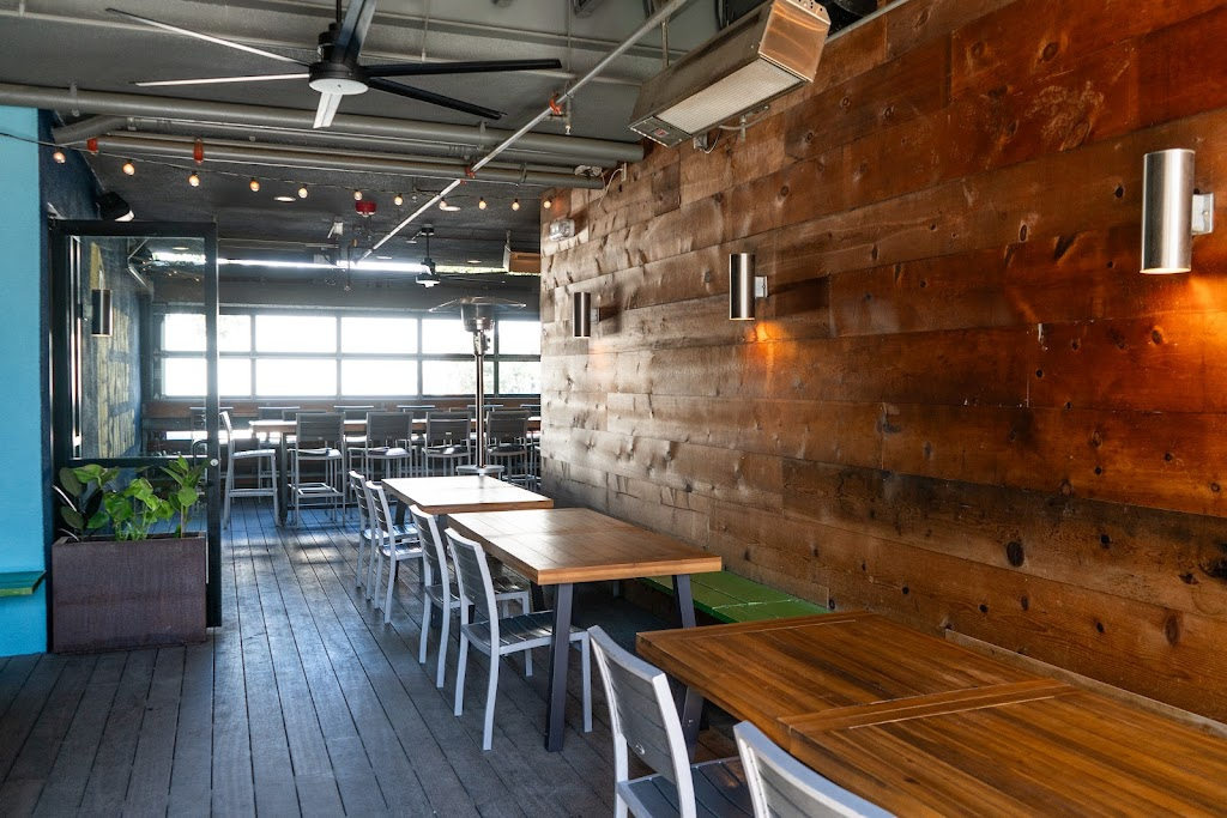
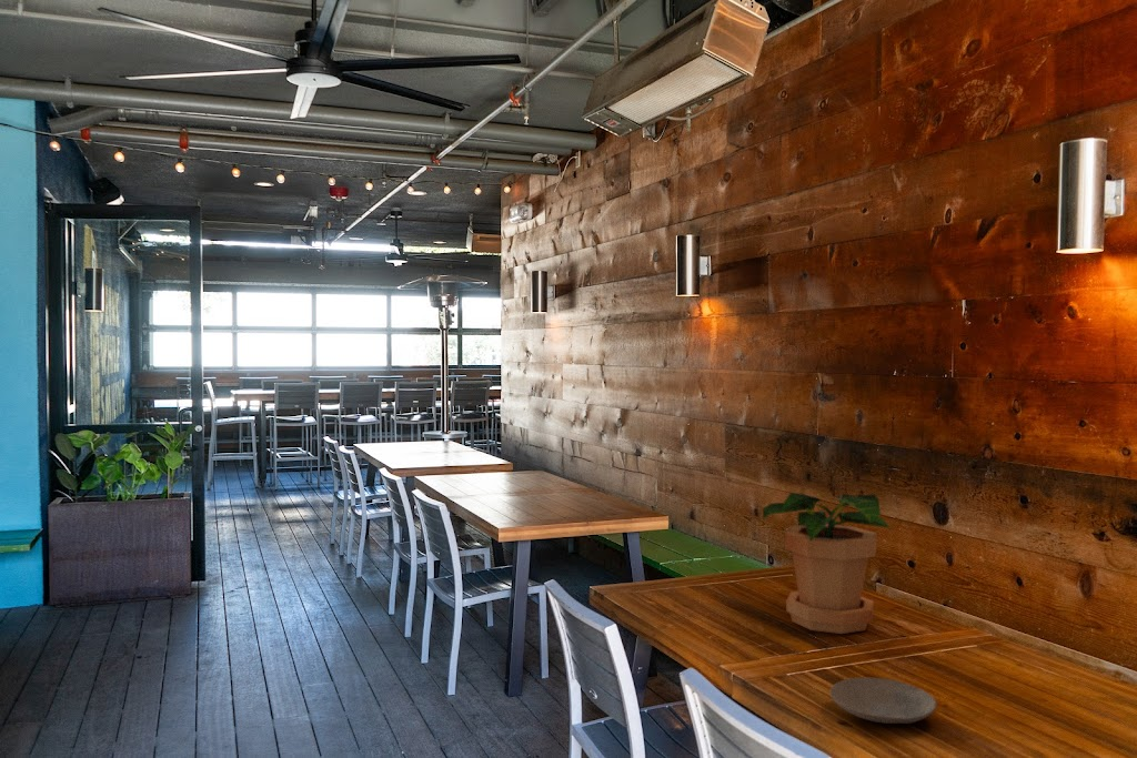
+ plate [829,677,937,725]
+ potted plant [762,492,895,635]
